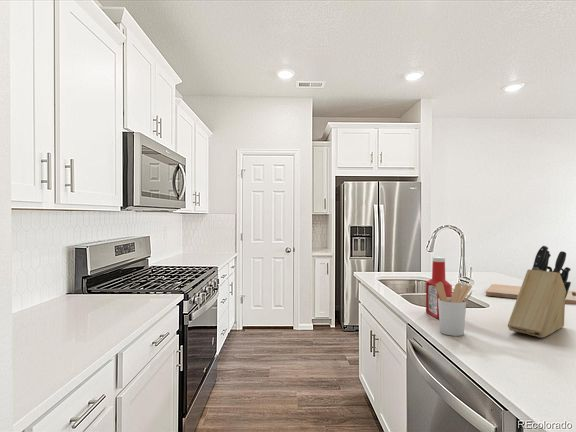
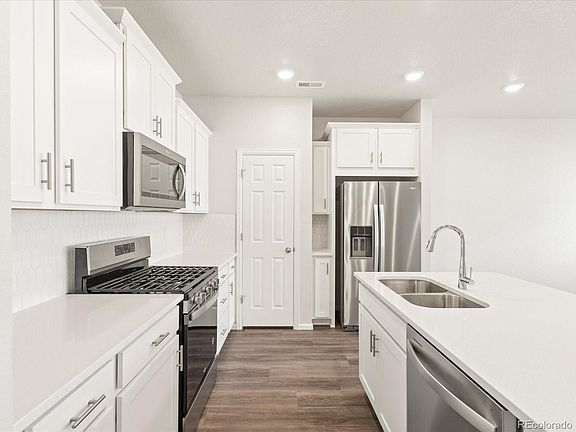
- cutting board [485,283,576,306]
- knife block [507,245,572,339]
- utensil holder [436,282,473,337]
- soap bottle [425,256,453,320]
